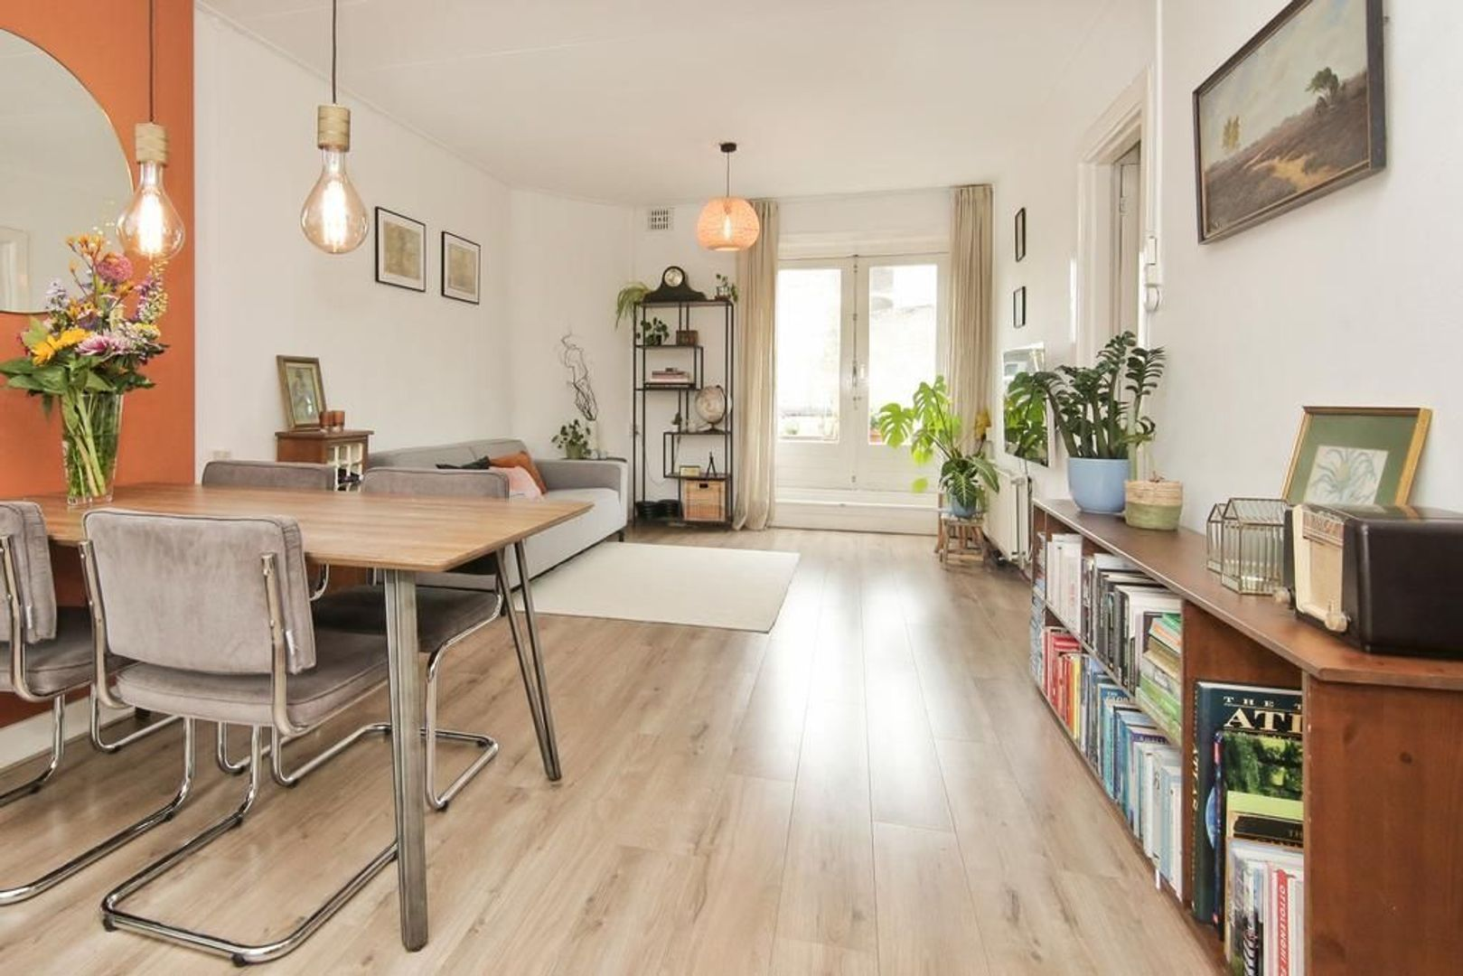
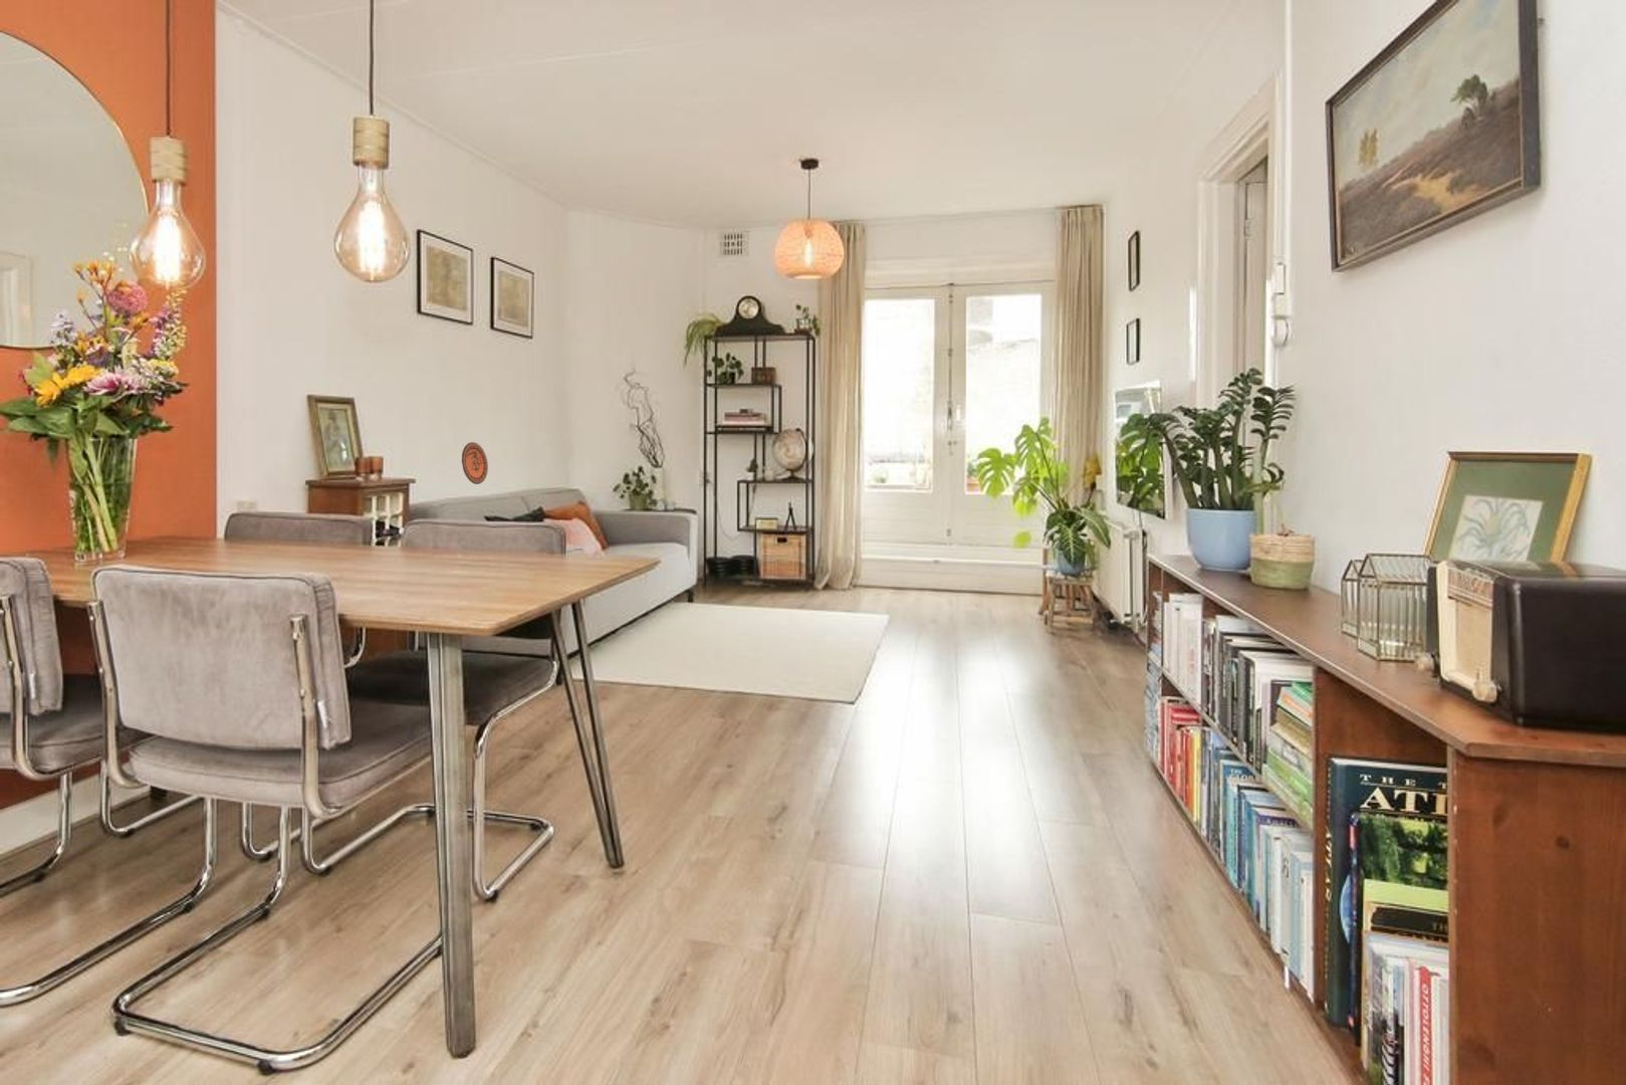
+ decorative plate [461,441,489,486]
